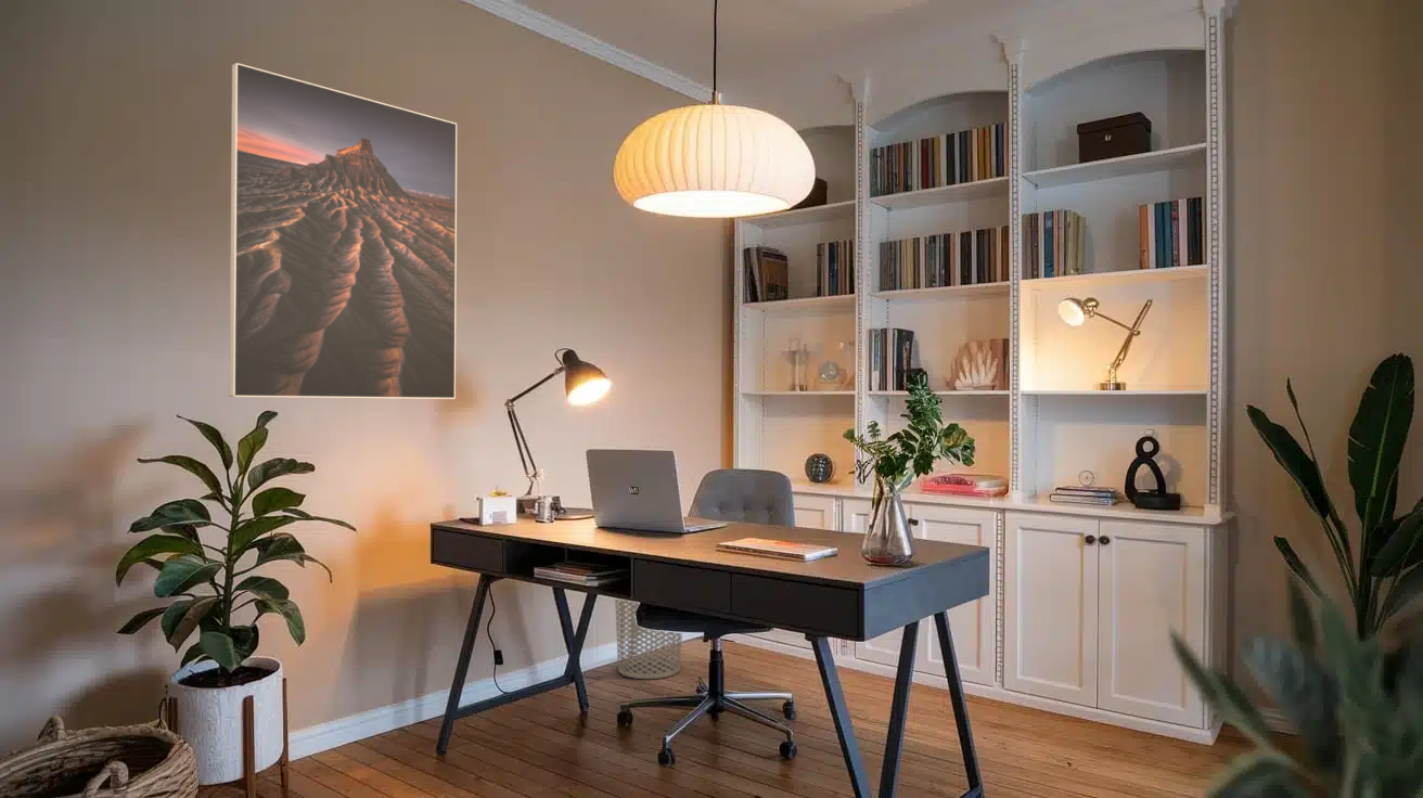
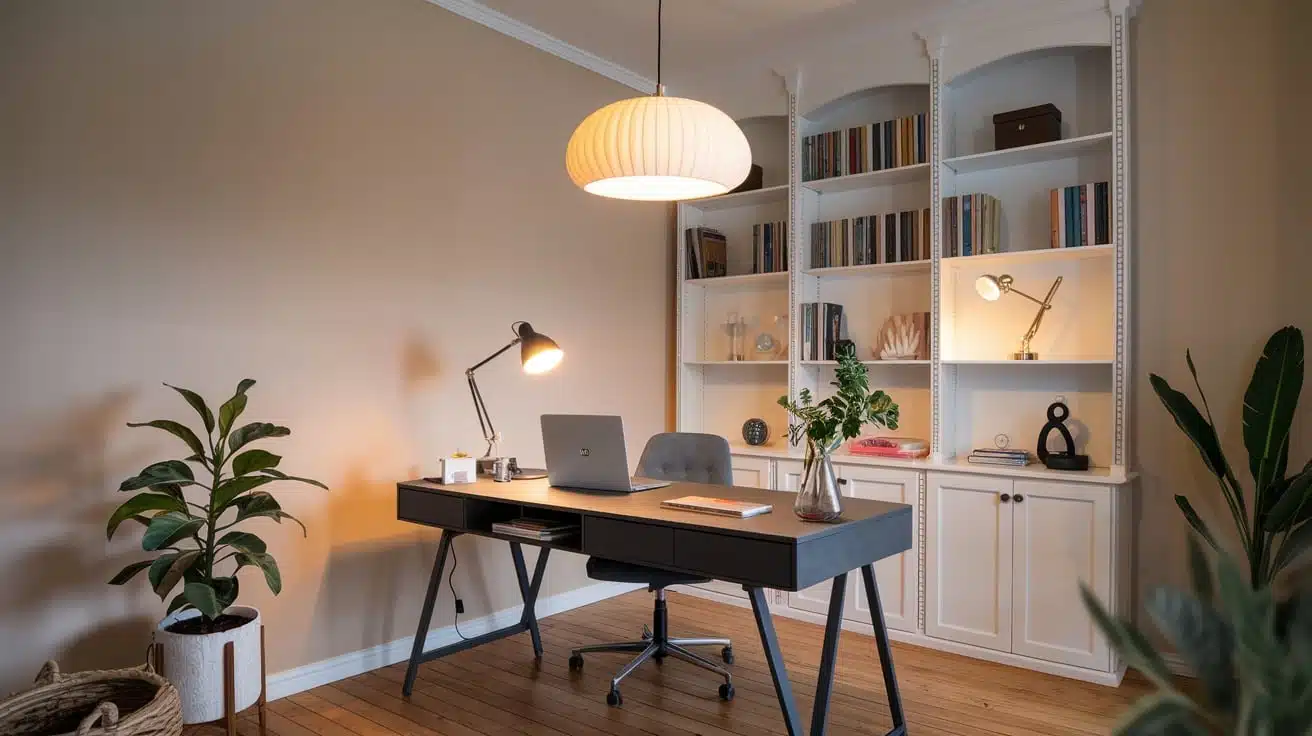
- waste bin [614,598,683,680]
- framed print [228,62,458,400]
